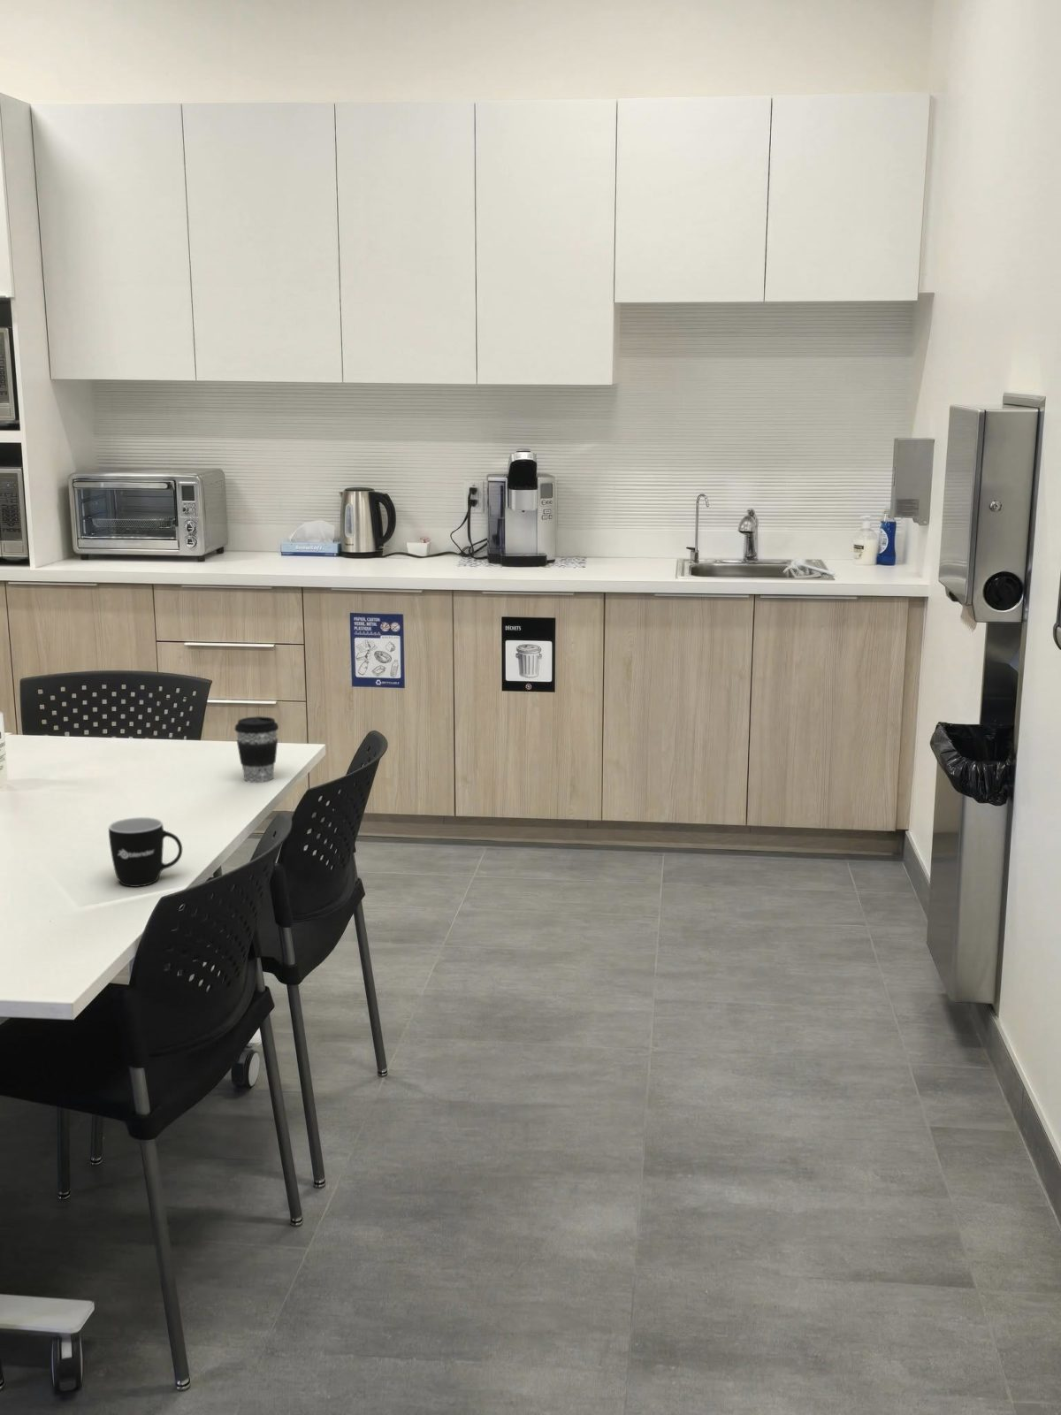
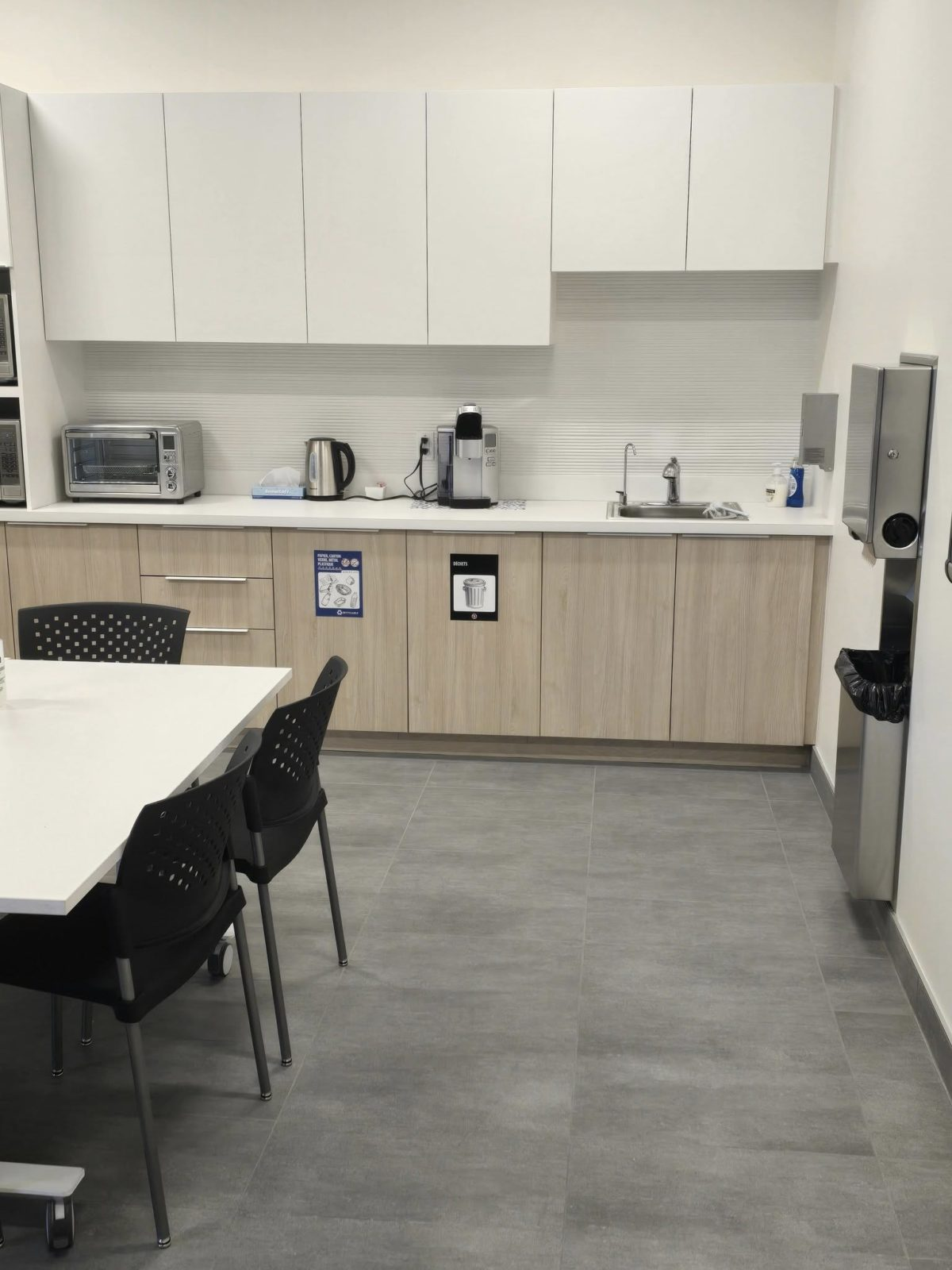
- coffee cup [233,715,280,783]
- mug [108,817,183,888]
